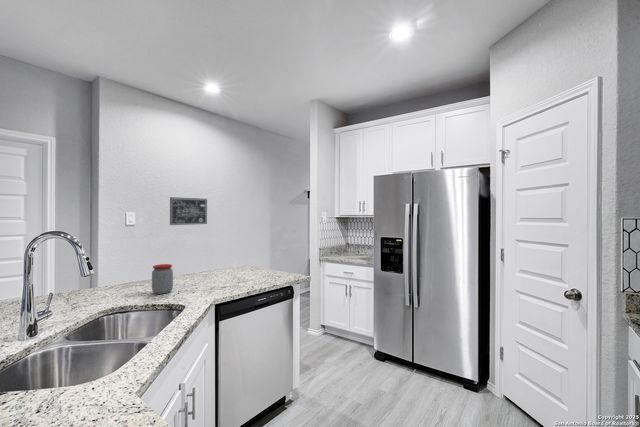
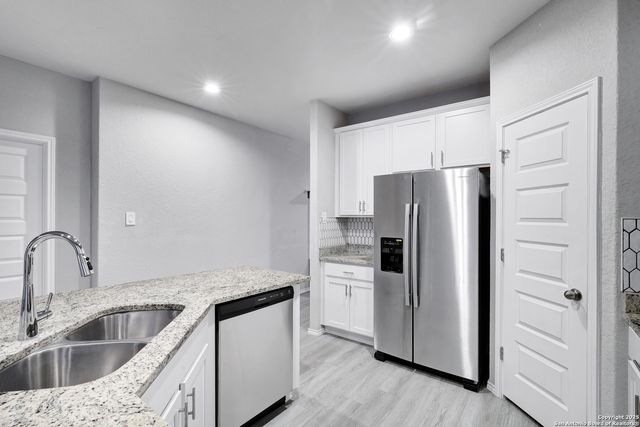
- jar [151,263,174,295]
- wall art [169,196,208,226]
